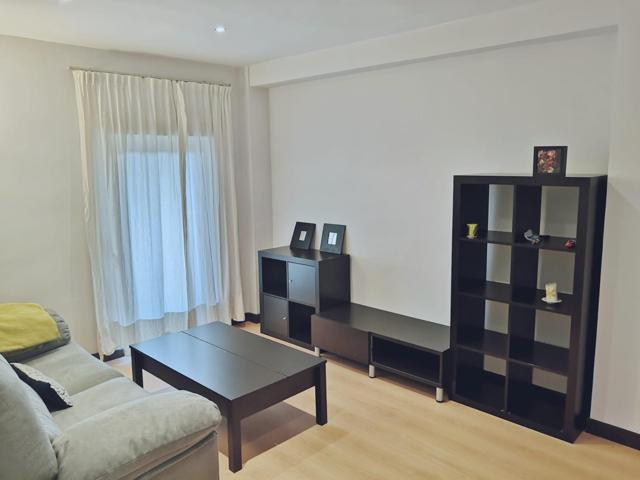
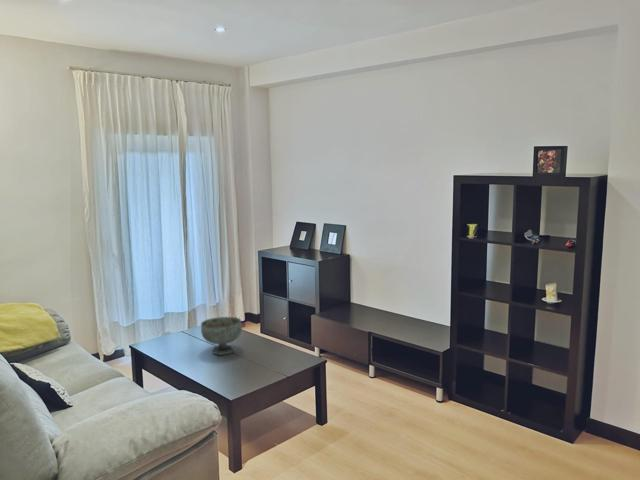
+ decorative bowl [200,316,243,356]
